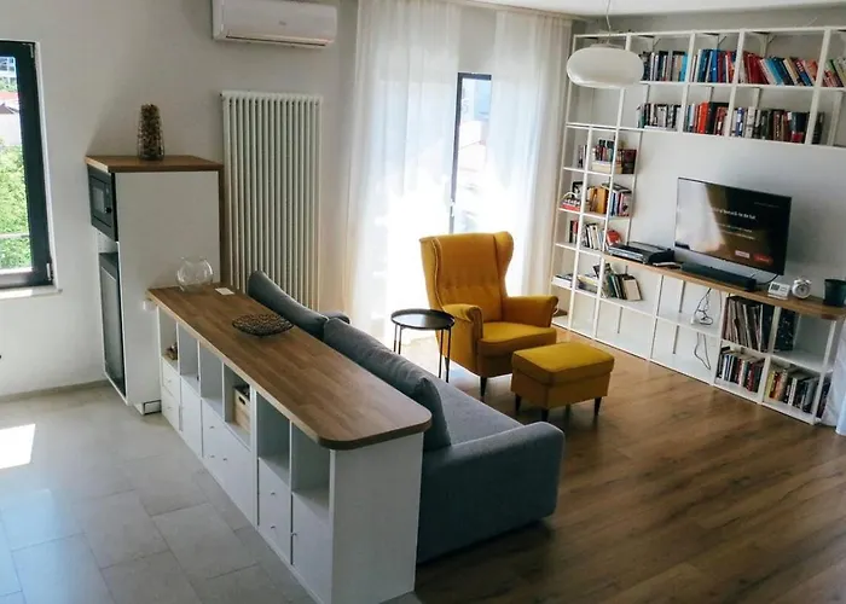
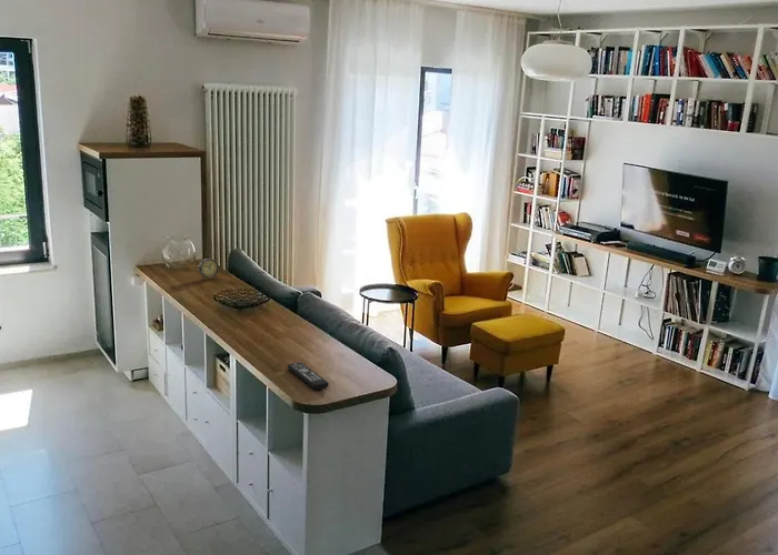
+ alarm clock [198,250,220,281]
+ remote control [286,362,330,391]
